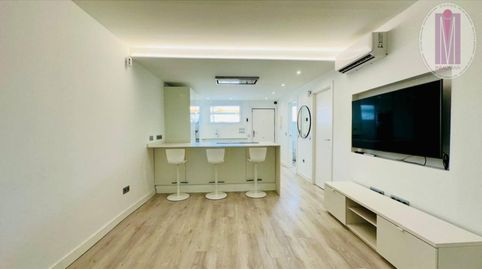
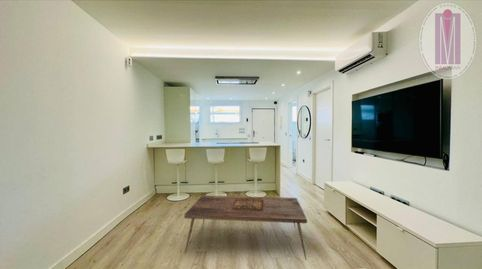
+ coffee table [183,194,308,261]
